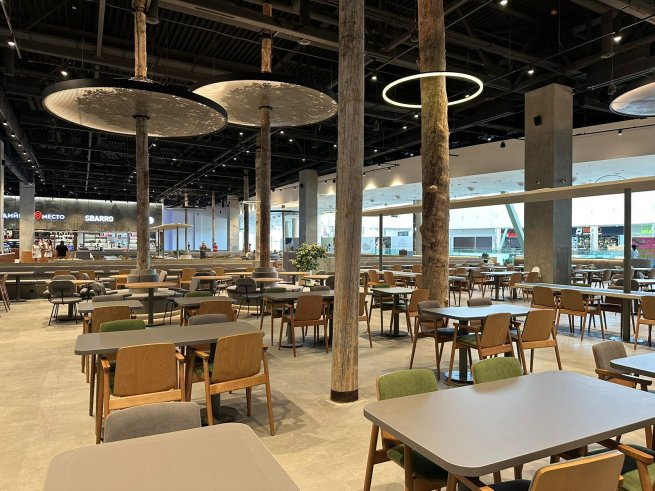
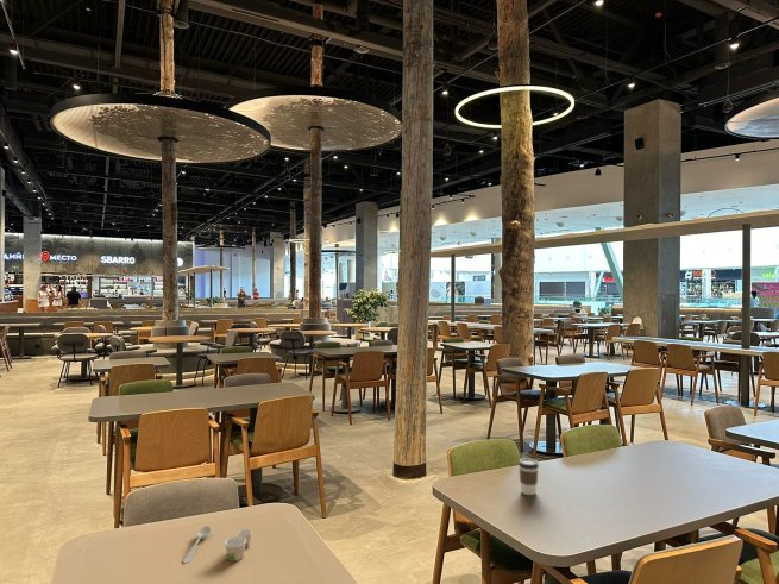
+ paper cup [224,528,253,563]
+ coffee cup [517,458,540,496]
+ spoon [182,525,212,565]
